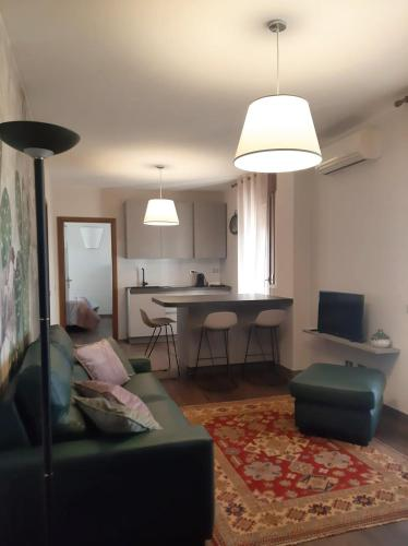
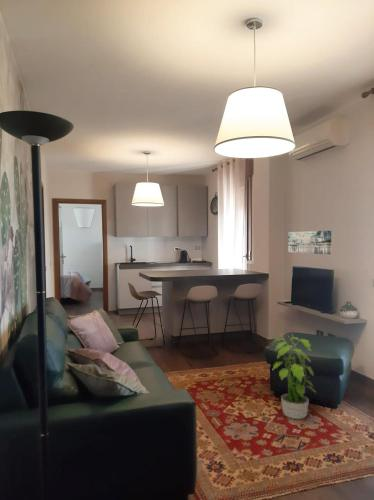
+ wall art [287,230,332,255]
+ potted plant [266,333,319,420]
